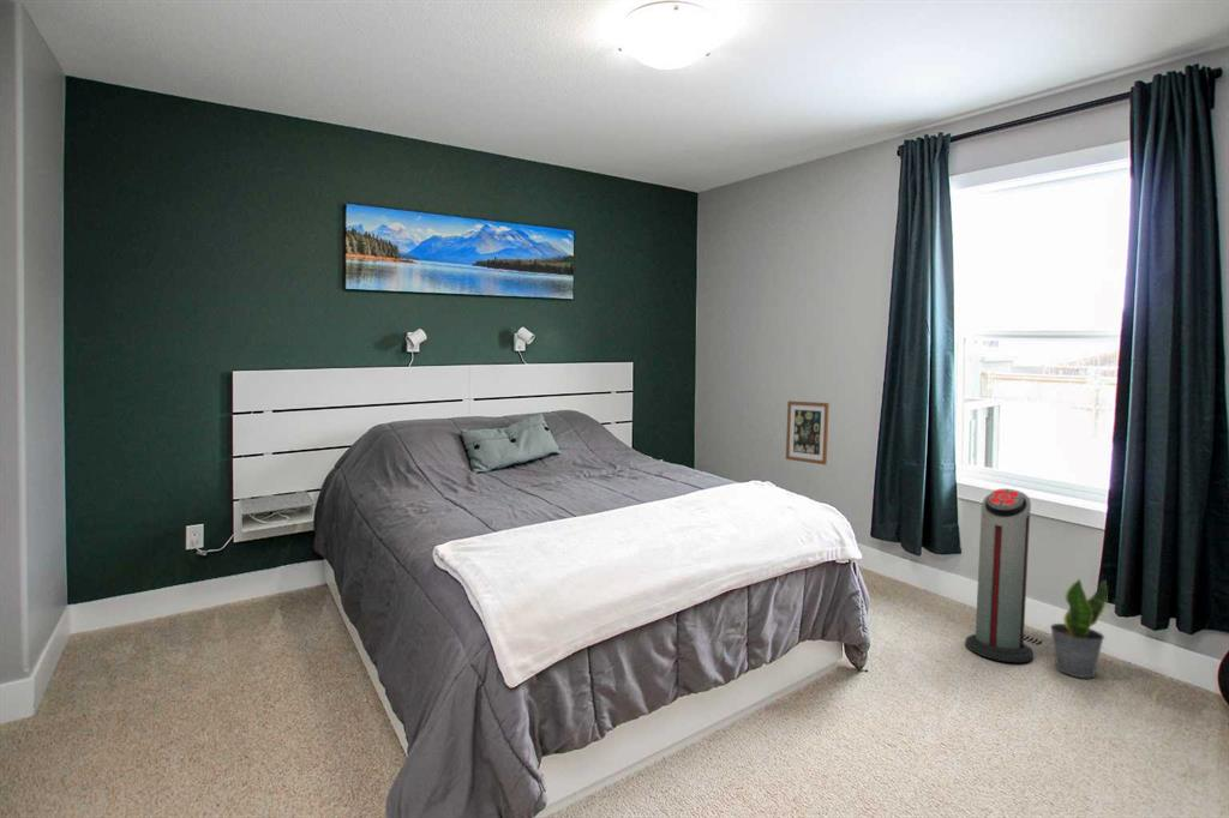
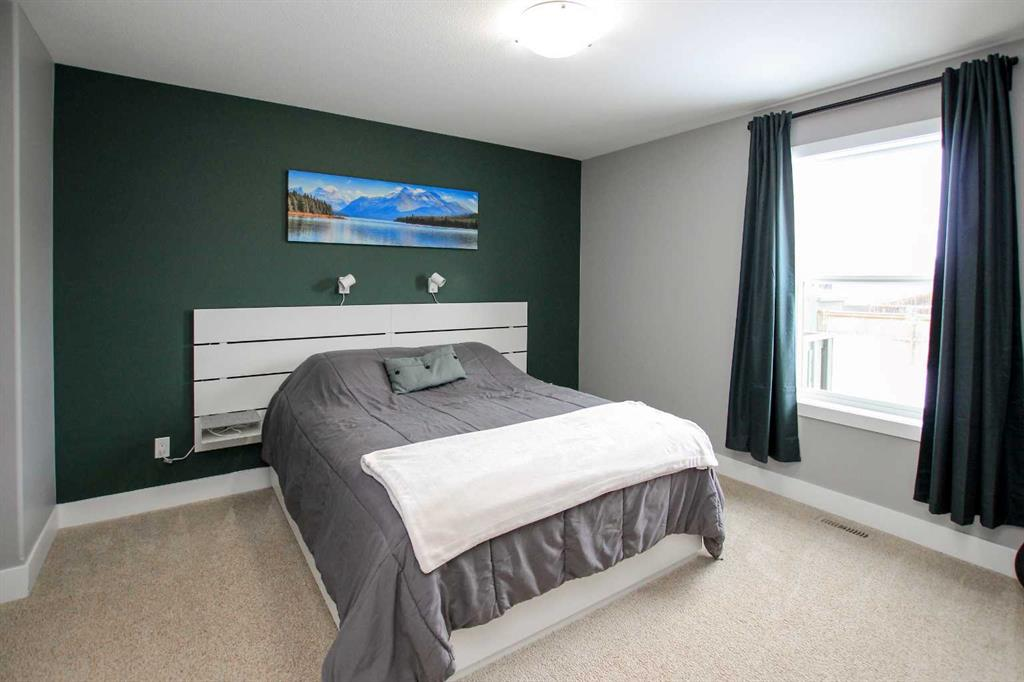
- air purifier [964,487,1035,663]
- potted plant [1049,578,1108,679]
- wall art [785,399,831,467]
